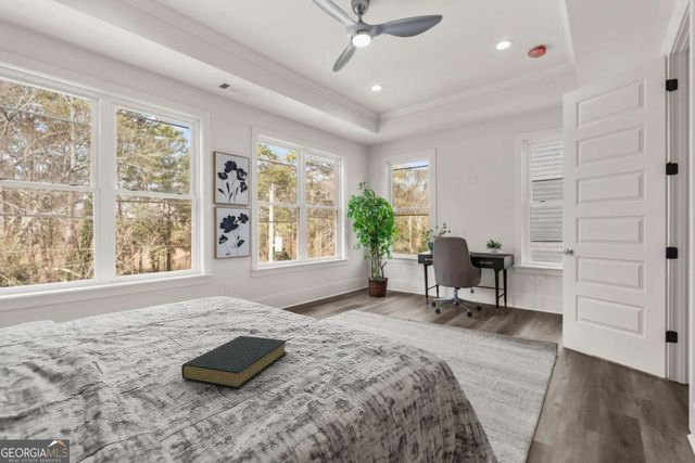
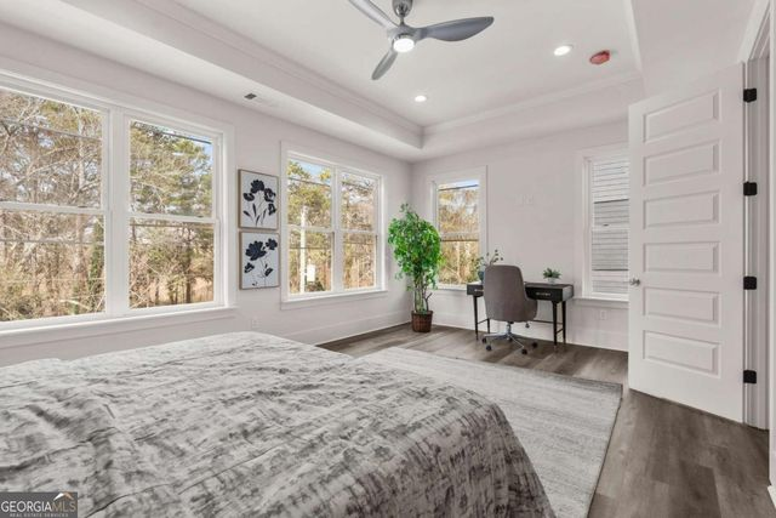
- hardback book [180,335,288,389]
